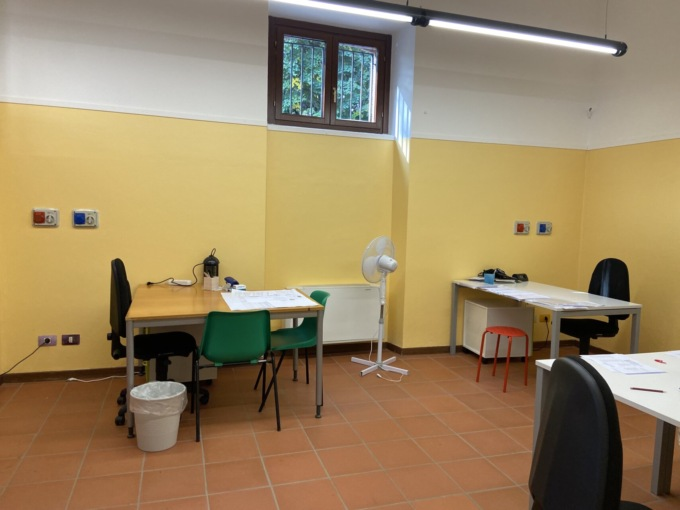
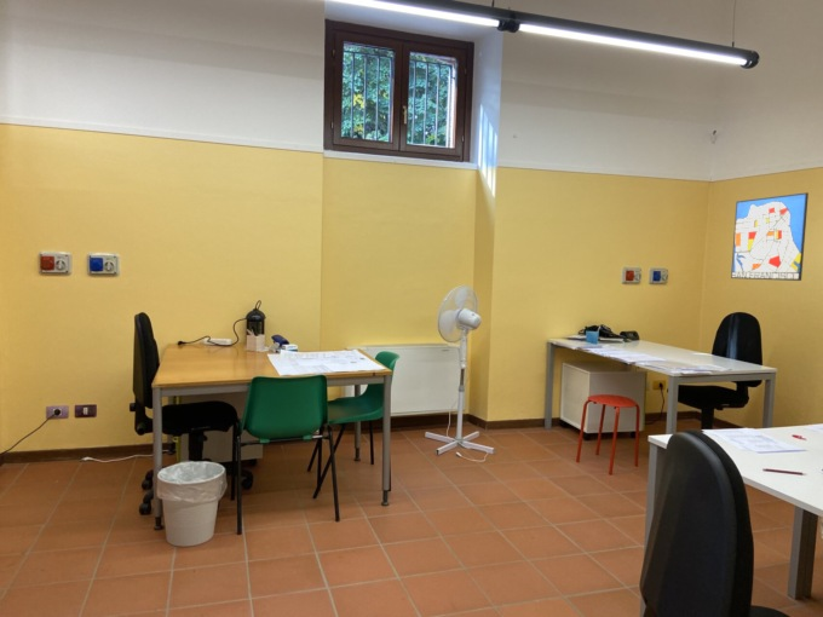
+ wall art [730,191,810,282]
